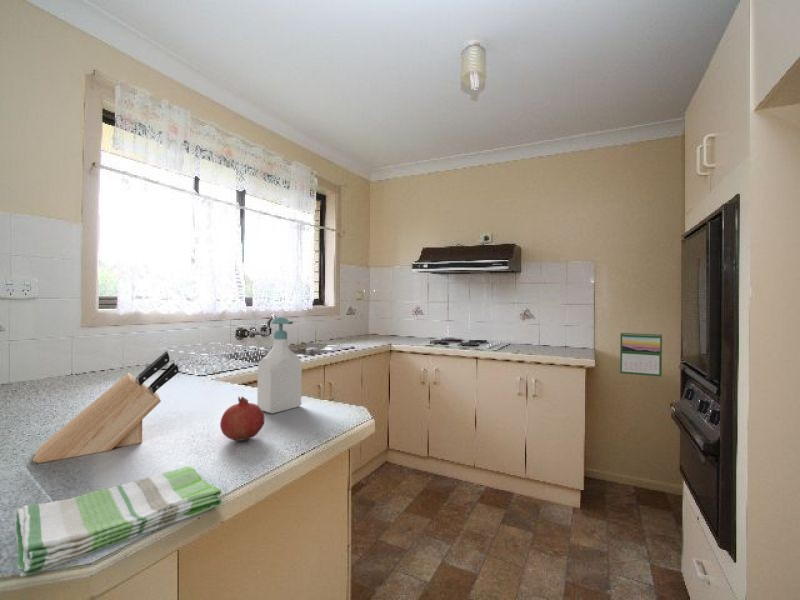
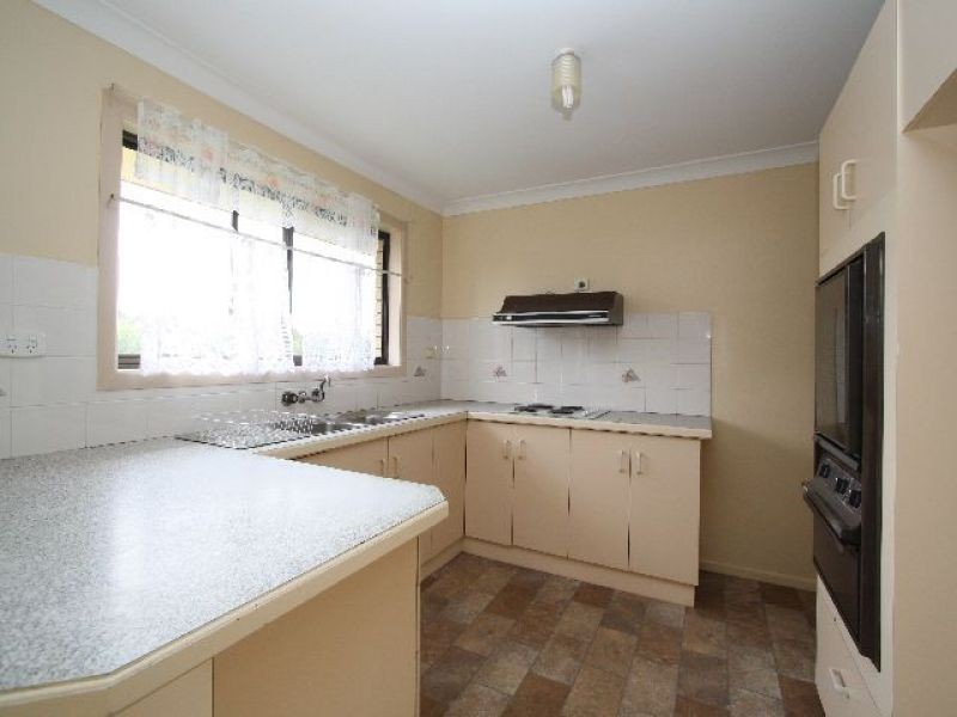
- calendar [619,331,663,378]
- fruit [219,395,266,442]
- soap bottle [256,316,303,414]
- dish towel [13,465,222,578]
- knife block [32,350,180,464]
